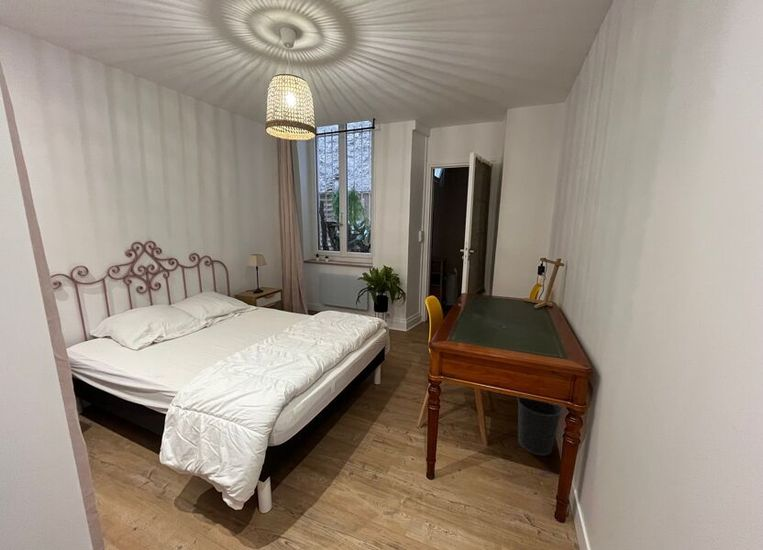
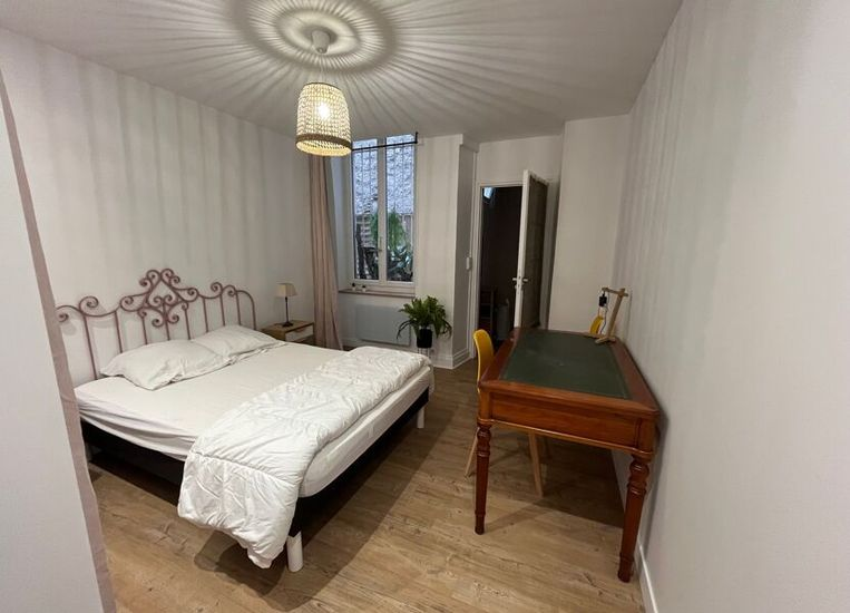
- wastebasket [516,396,564,456]
